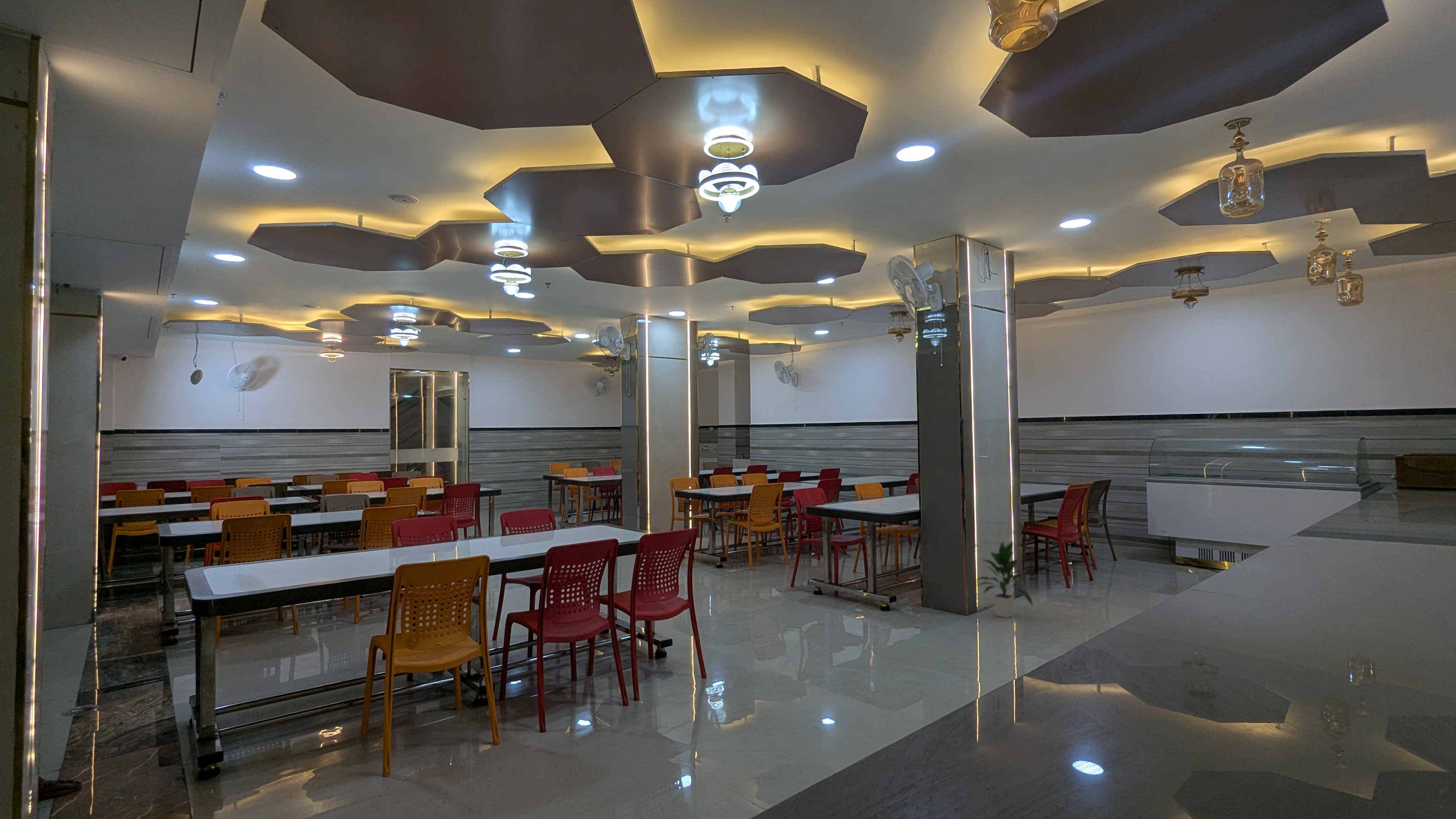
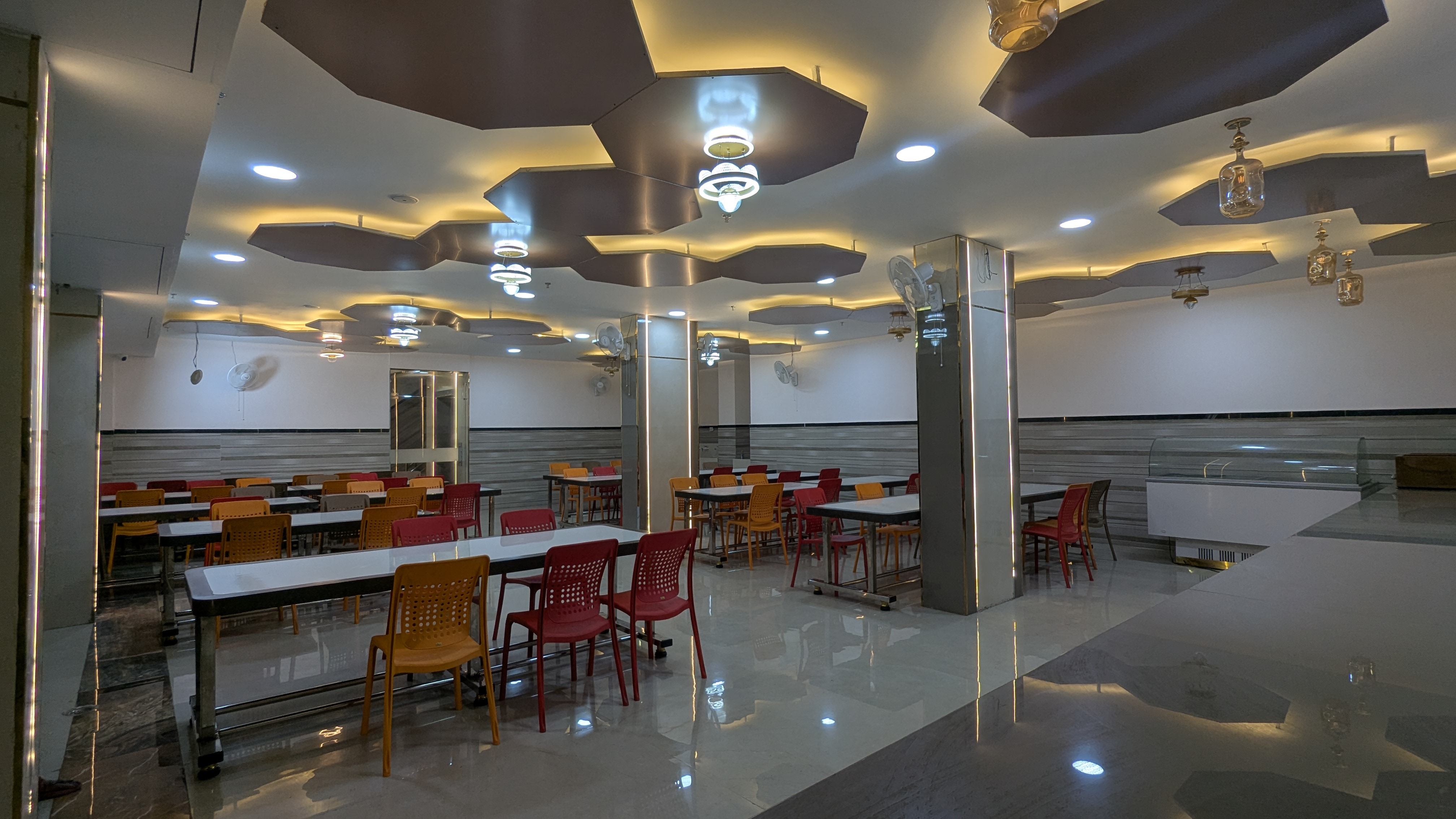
- indoor plant [975,540,1033,618]
